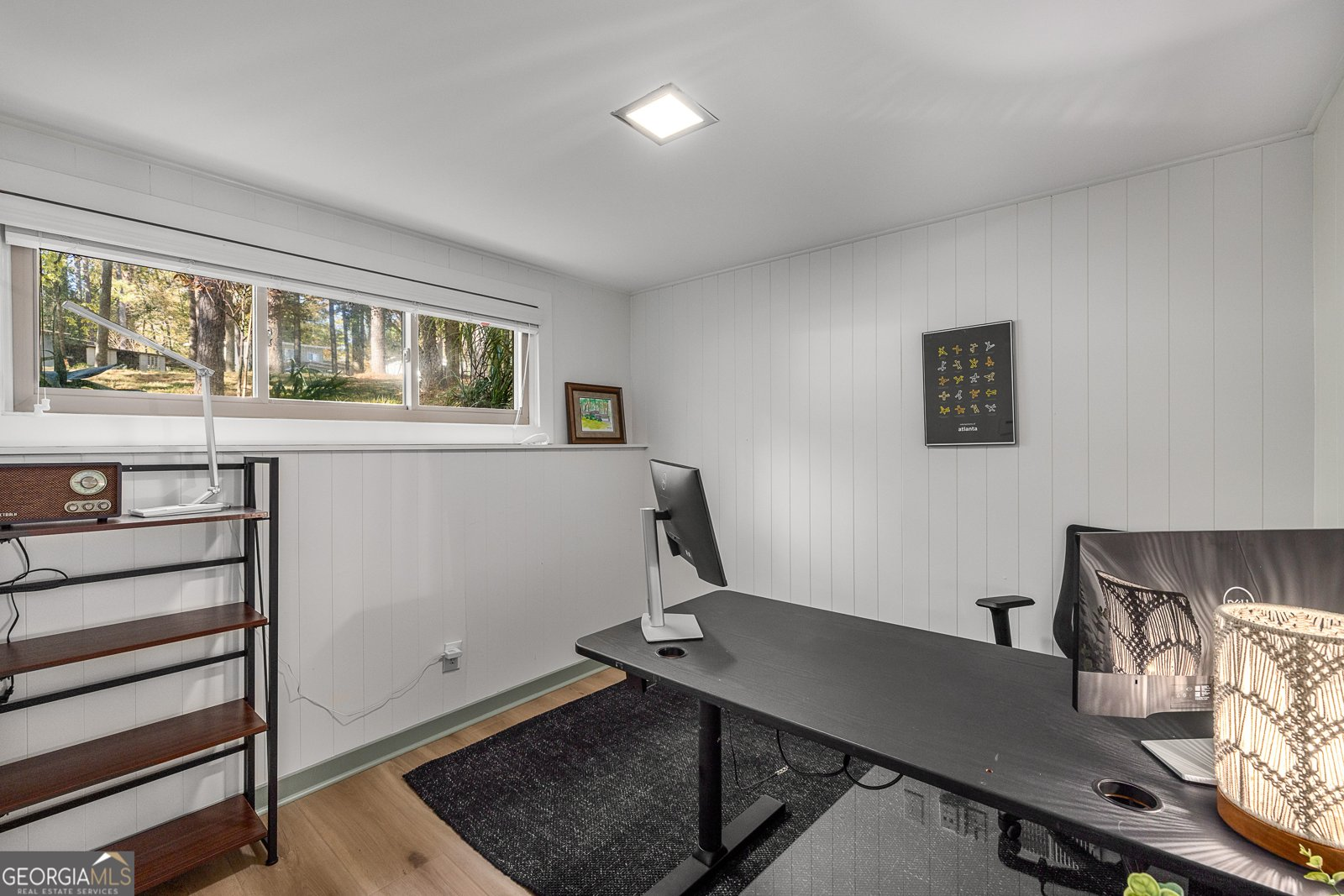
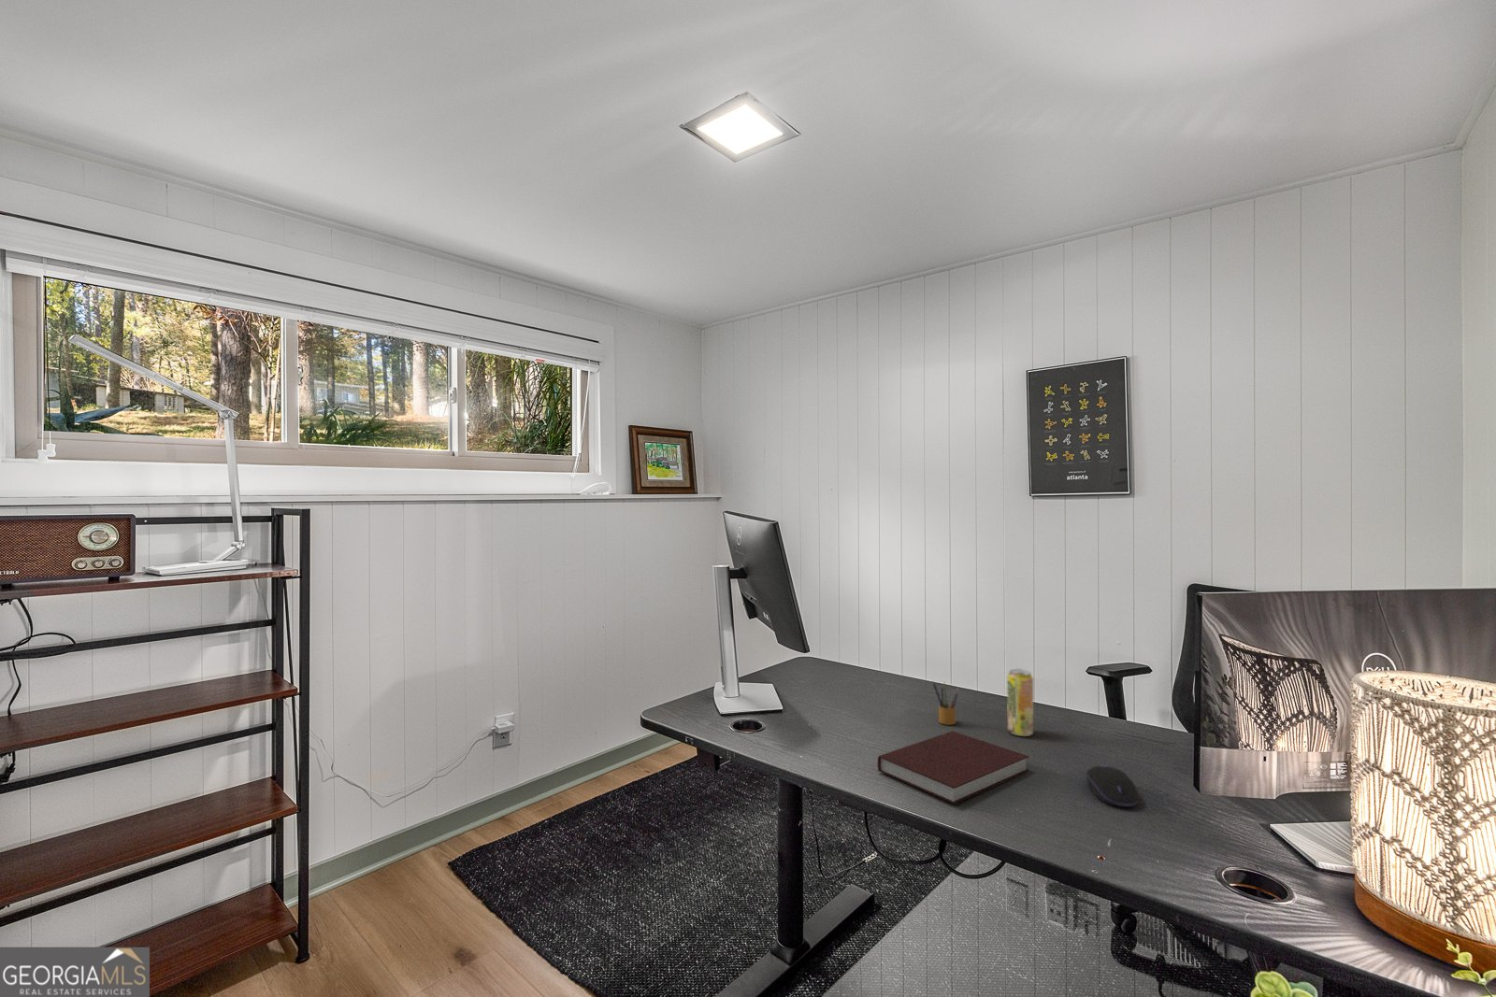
+ notebook [877,730,1031,804]
+ pencil box [932,680,961,725]
+ beverage can [1006,668,1034,738]
+ computer mouse [1085,764,1141,808]
